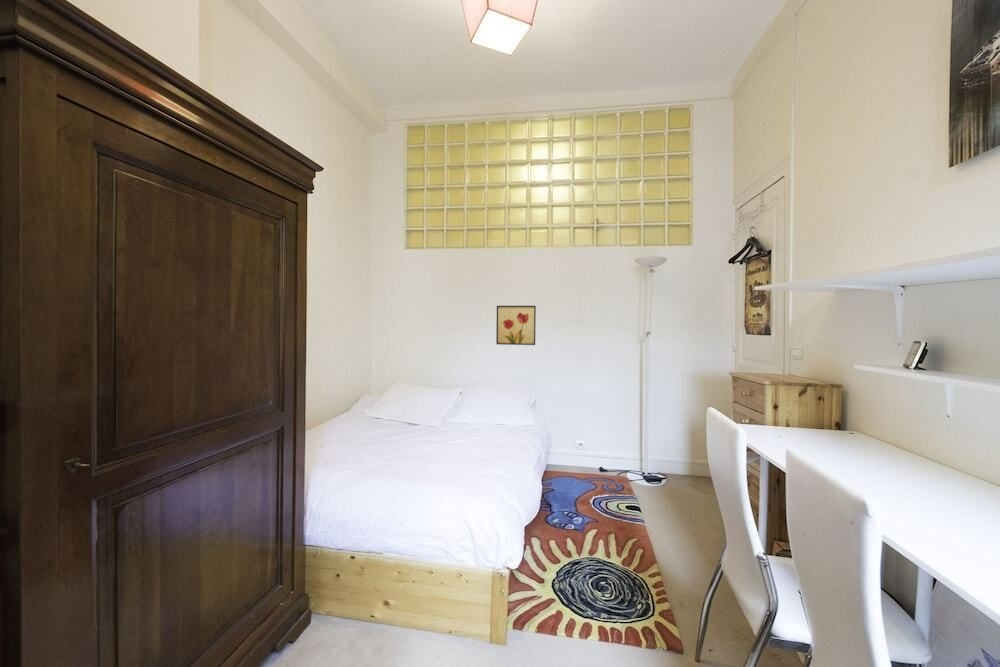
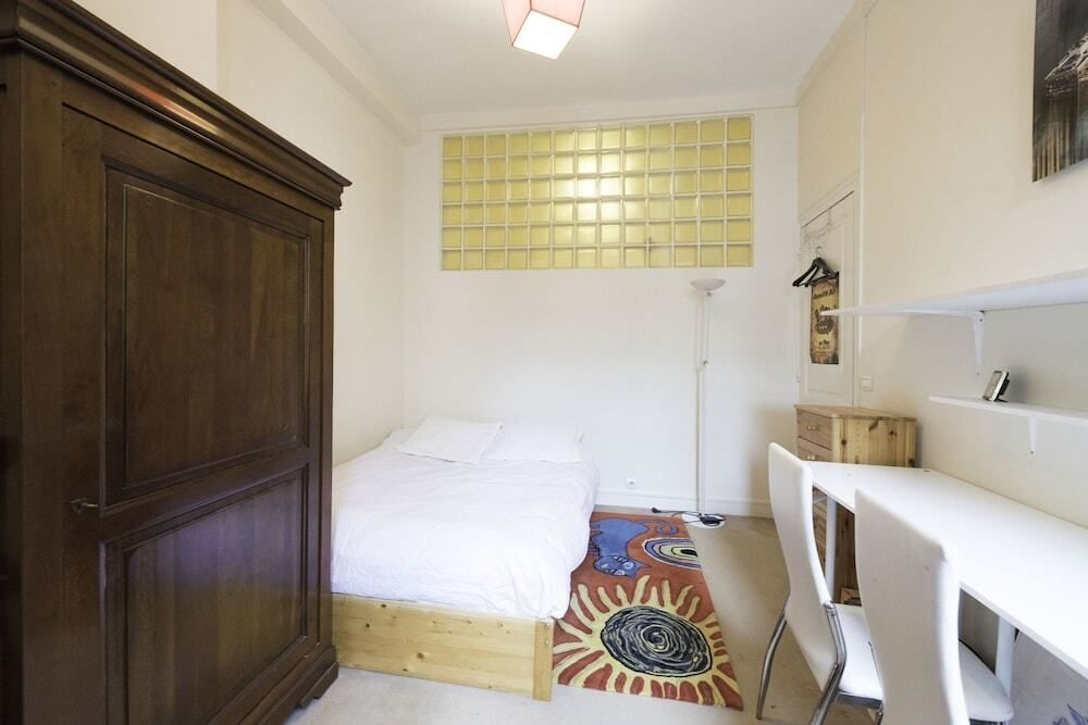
- wall art [495,305,537,346]
